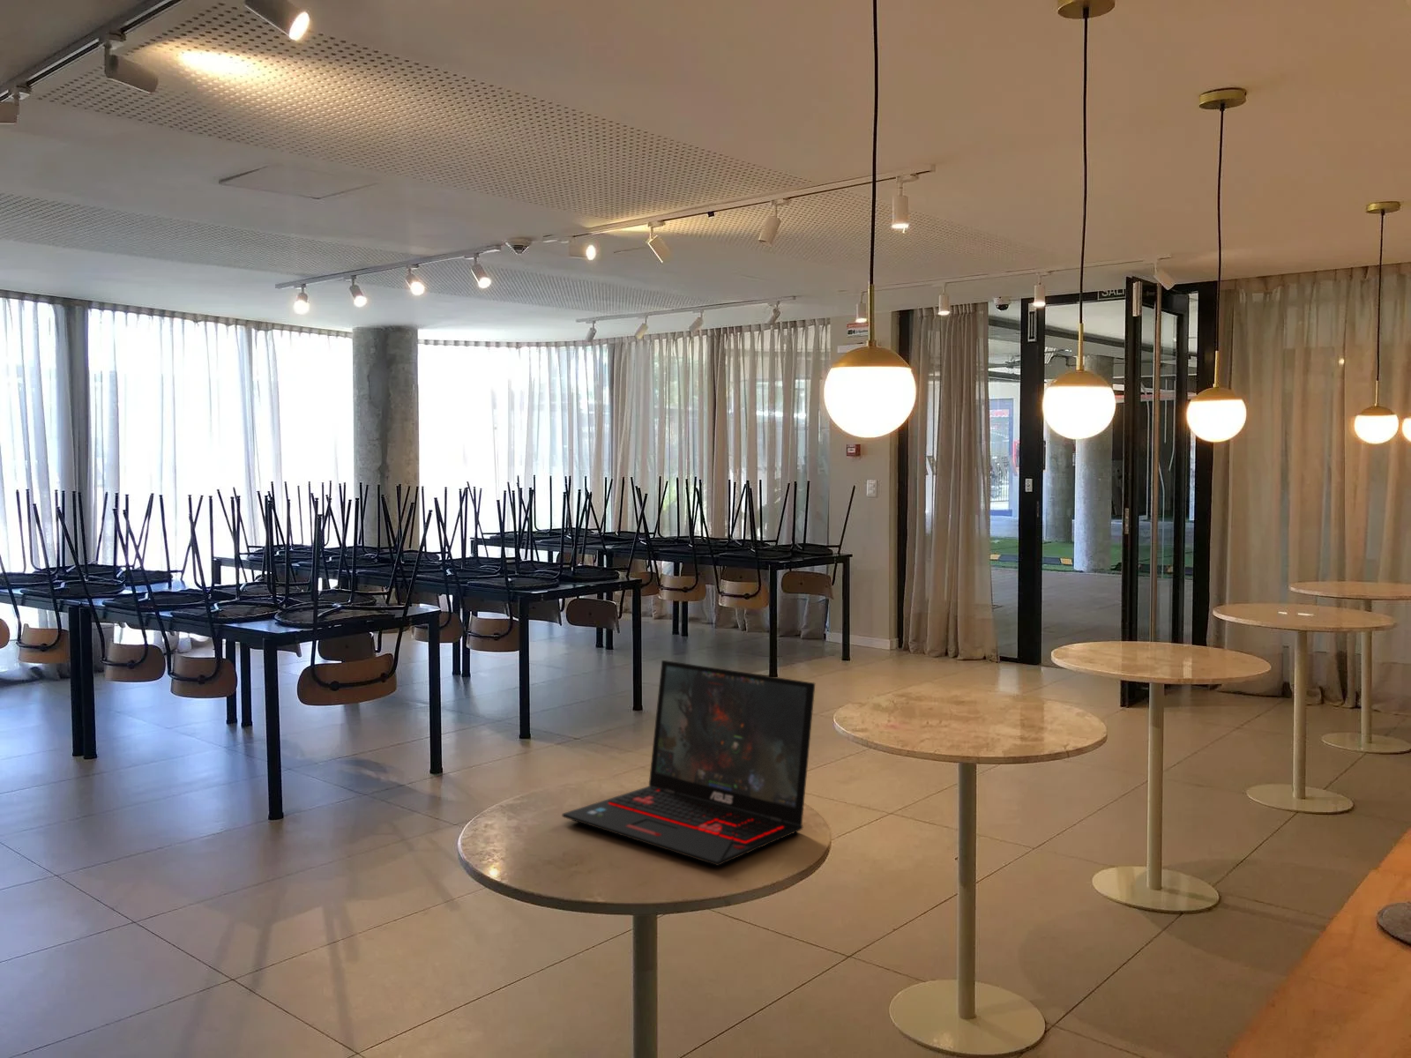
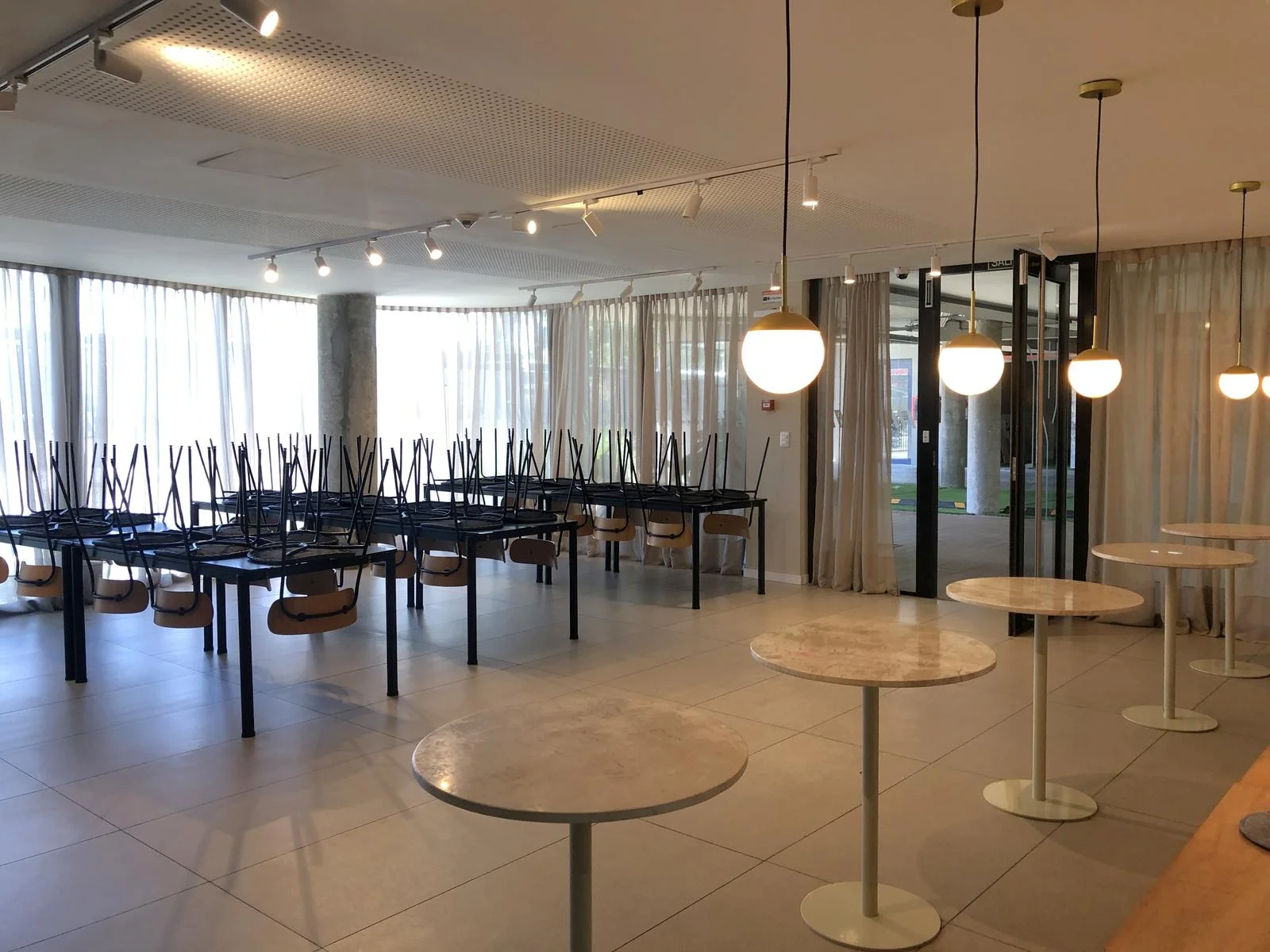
- laptop [561,659,815,867]
